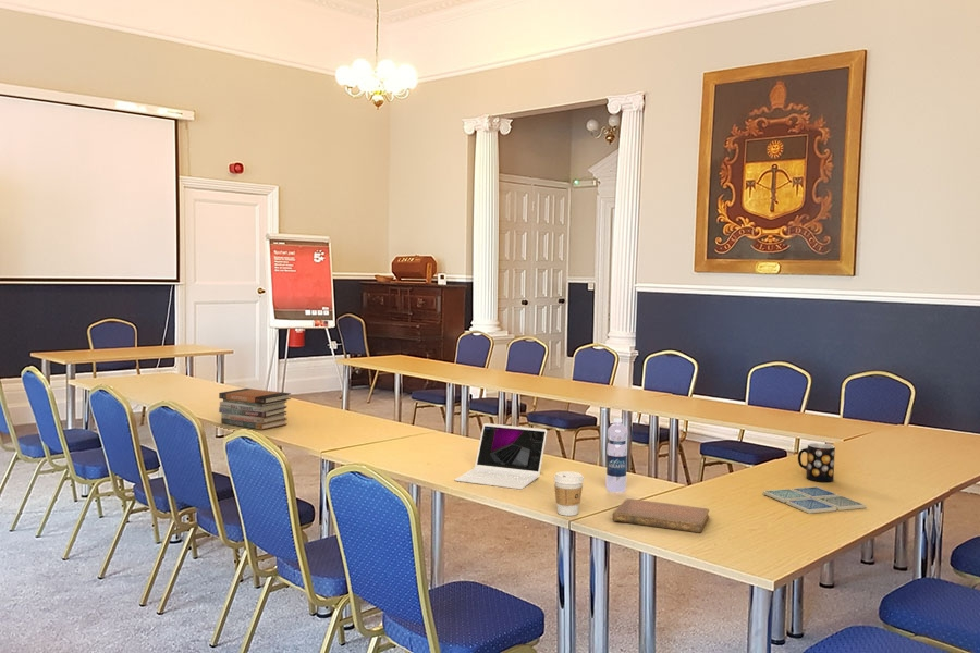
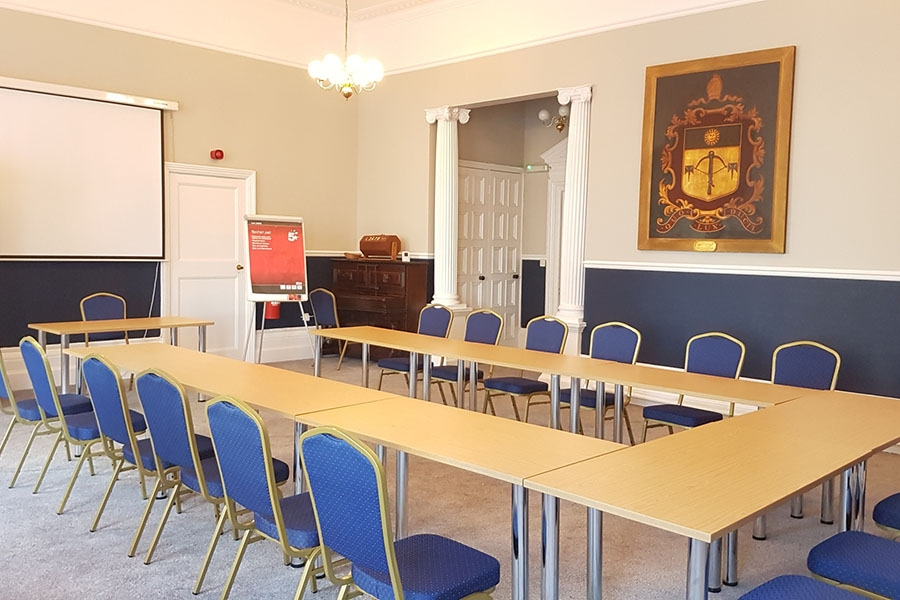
- book stack [218,387,292,431]
- mug [797,442,836,483]
- coffee cup [553,470,585,517]
- drink coaster [762,485,867,515]
- notebook [612,497,710,534]
- water bottle [604,417,628,494]
- laptop [454,422,548,490]
